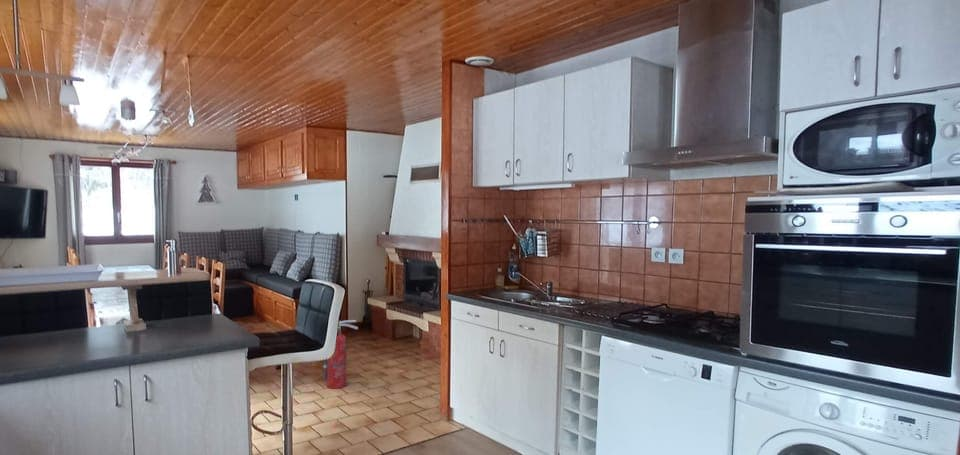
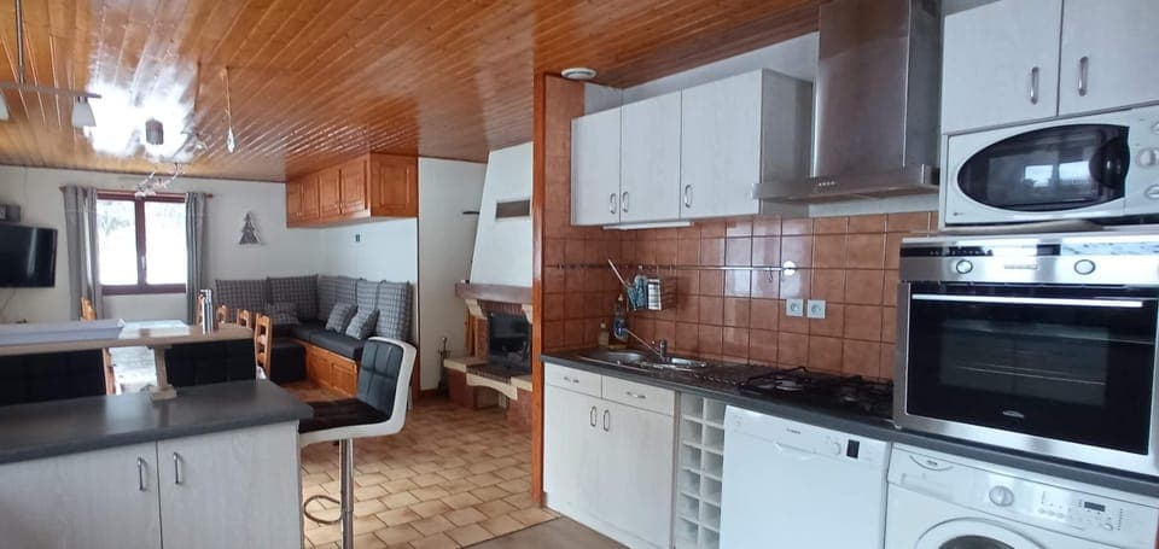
- fire extinguisher [322,319,359,390]
